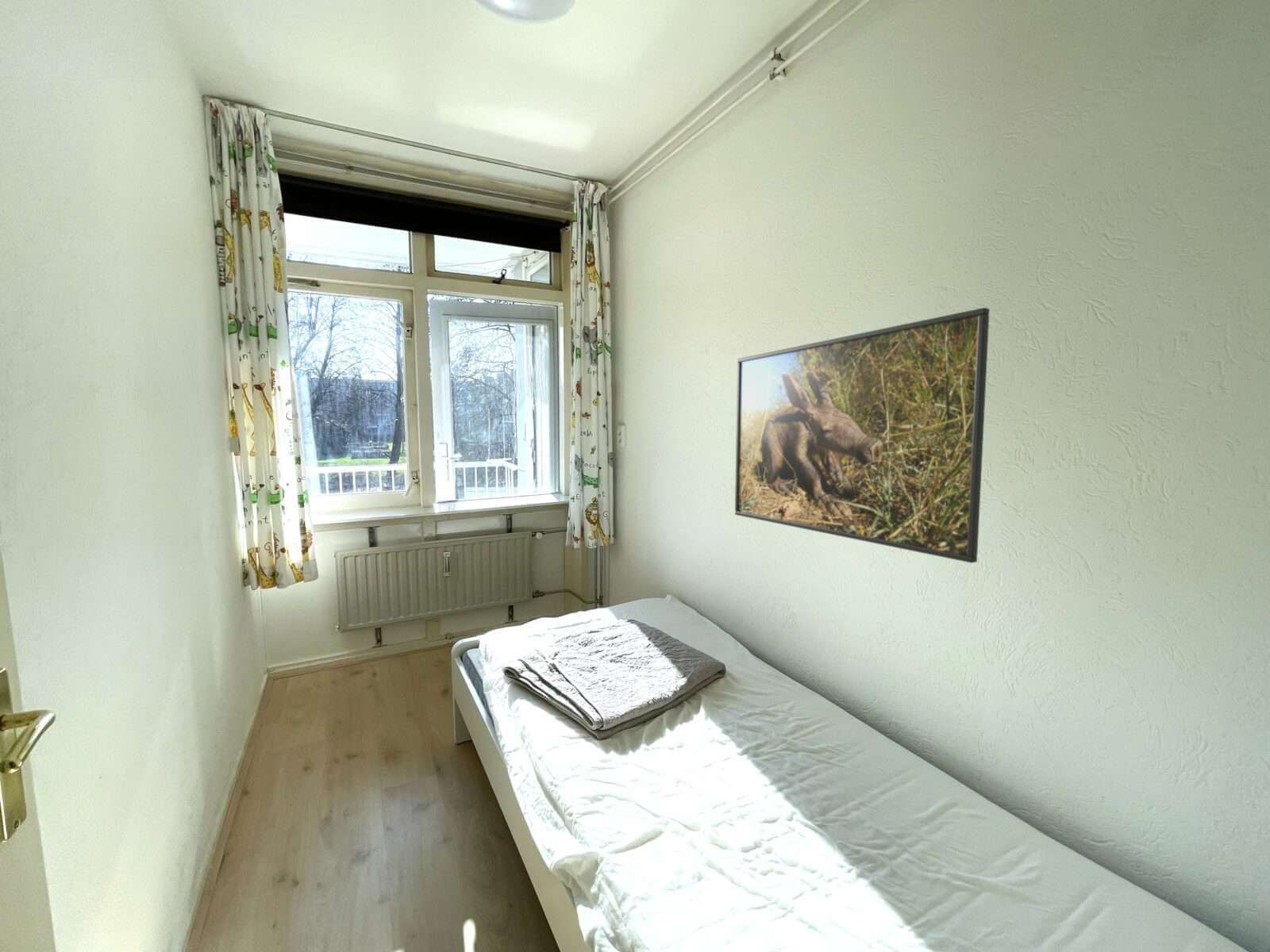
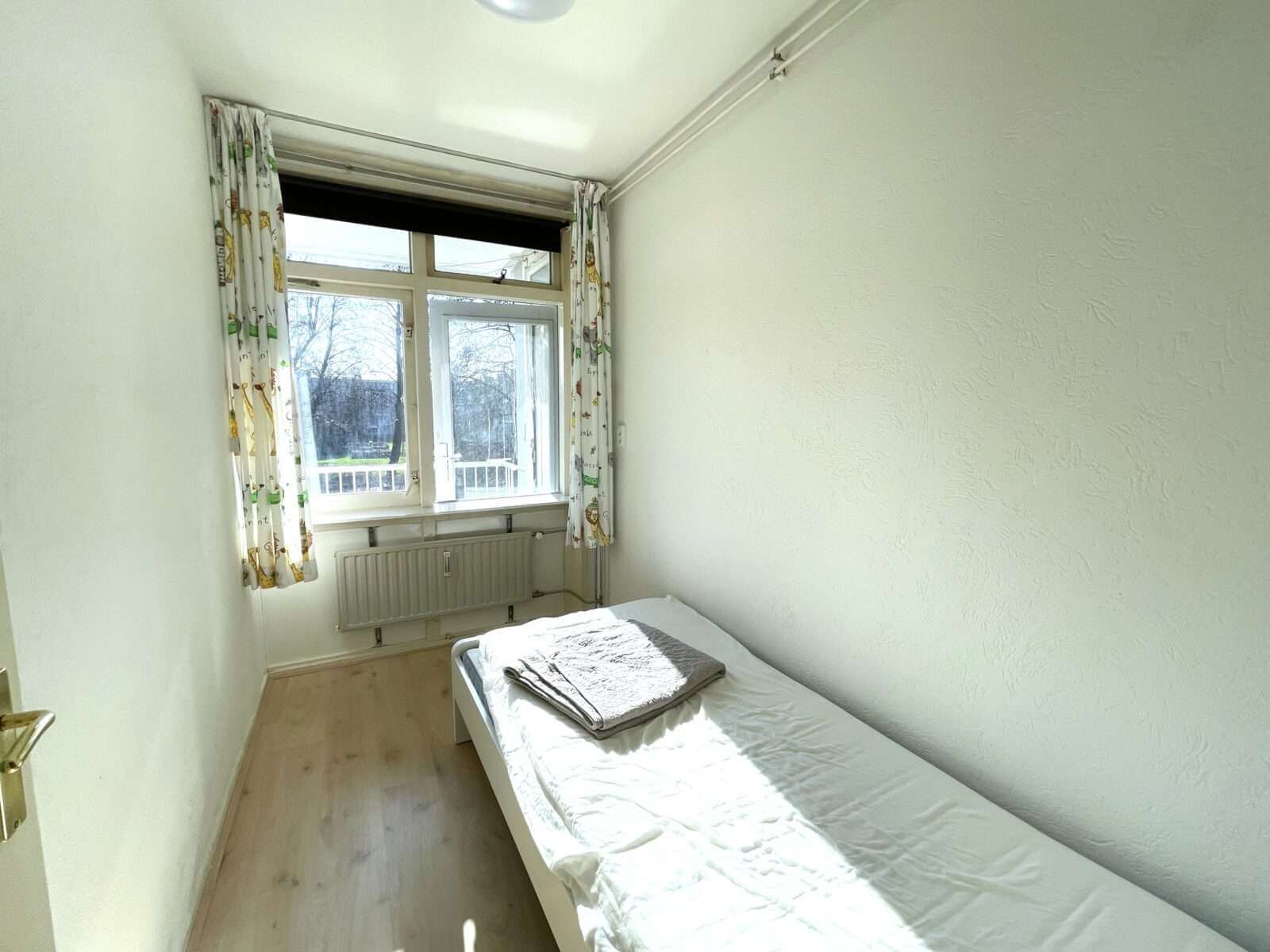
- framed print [734,307,991,564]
